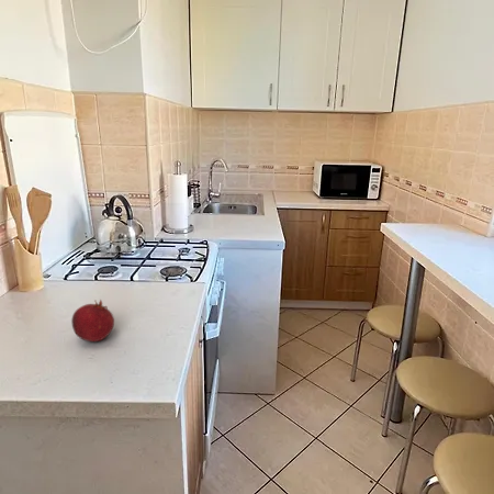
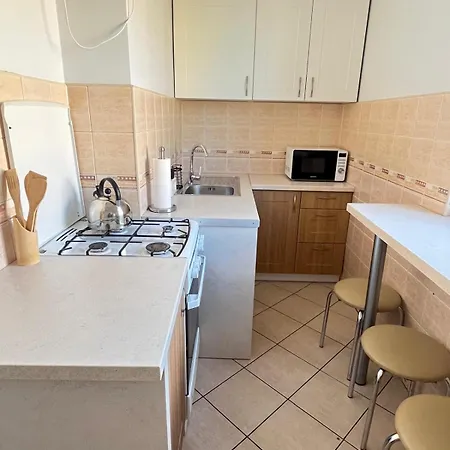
- fruit [70,299,115,343]
